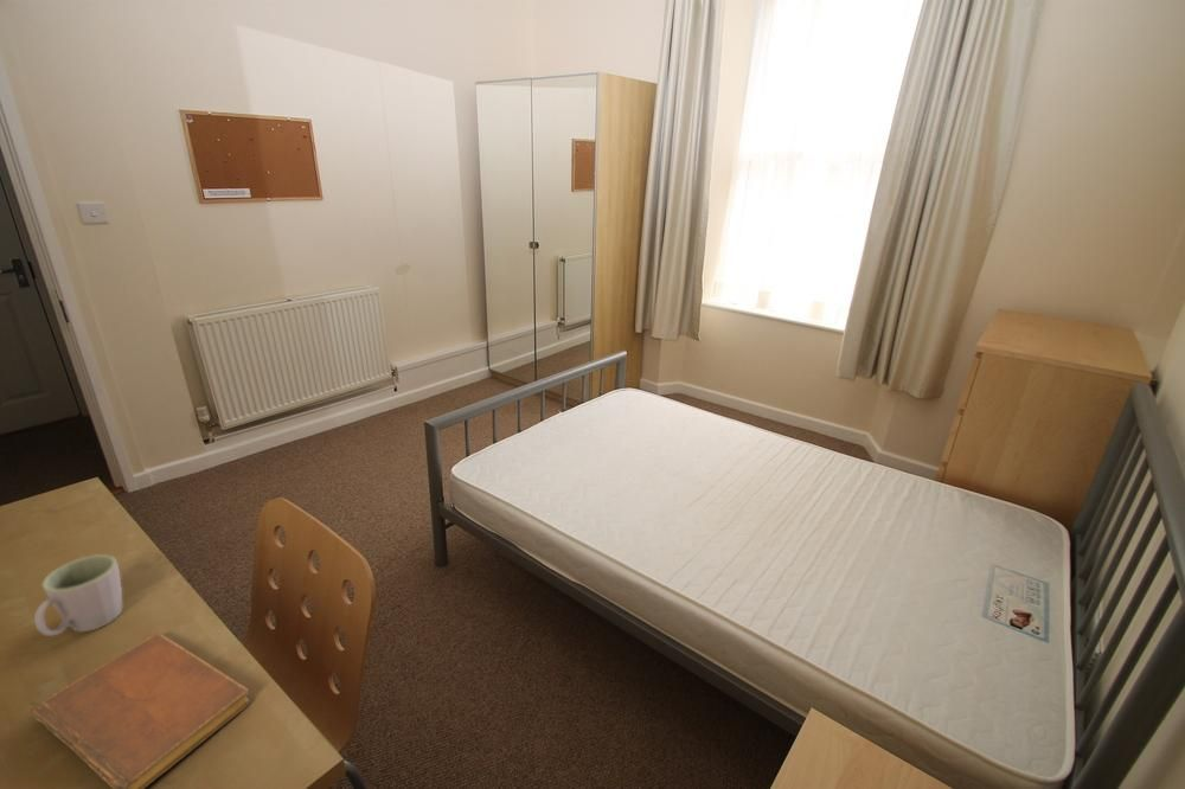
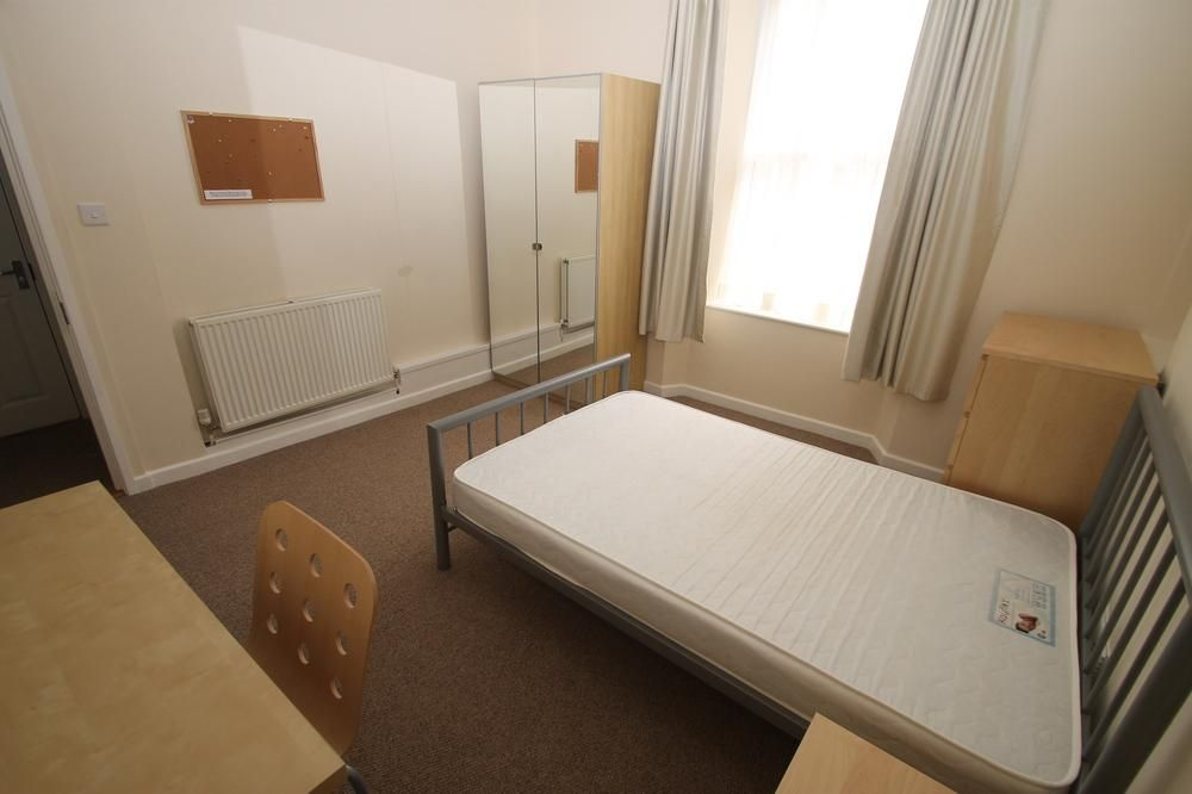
- mug [33,553,123,637]
- notebook [30,633,252,789]
